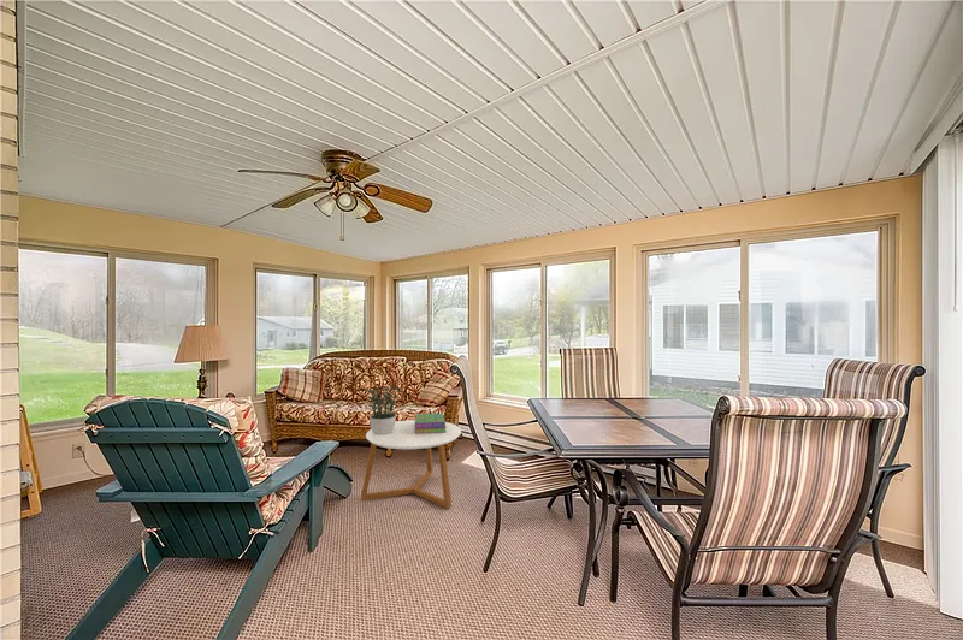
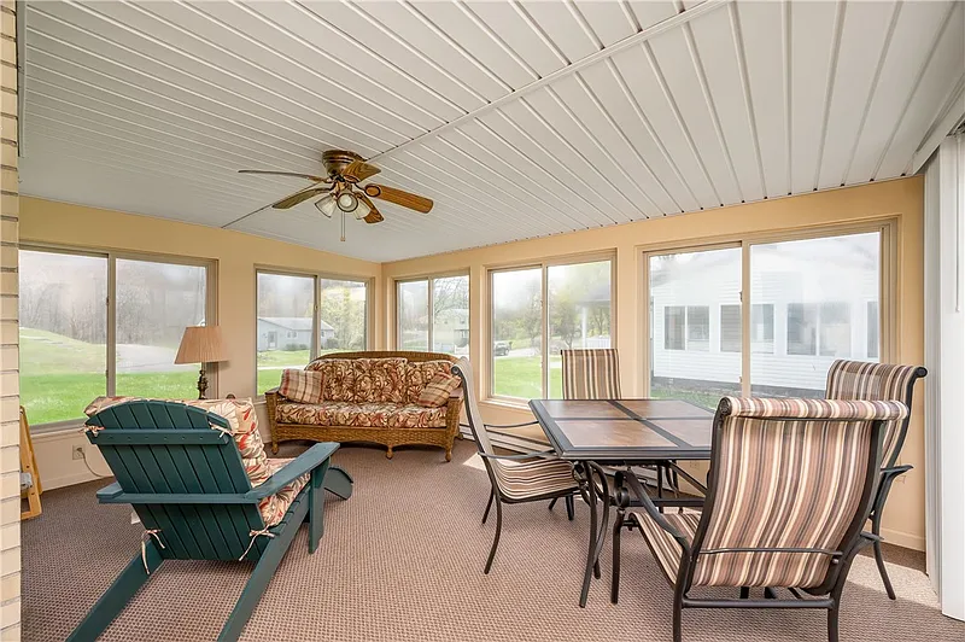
- coffee table [360,419,462,509]
- potted plant [364,383,403,434]
- stack of books [414,413,447,434]
